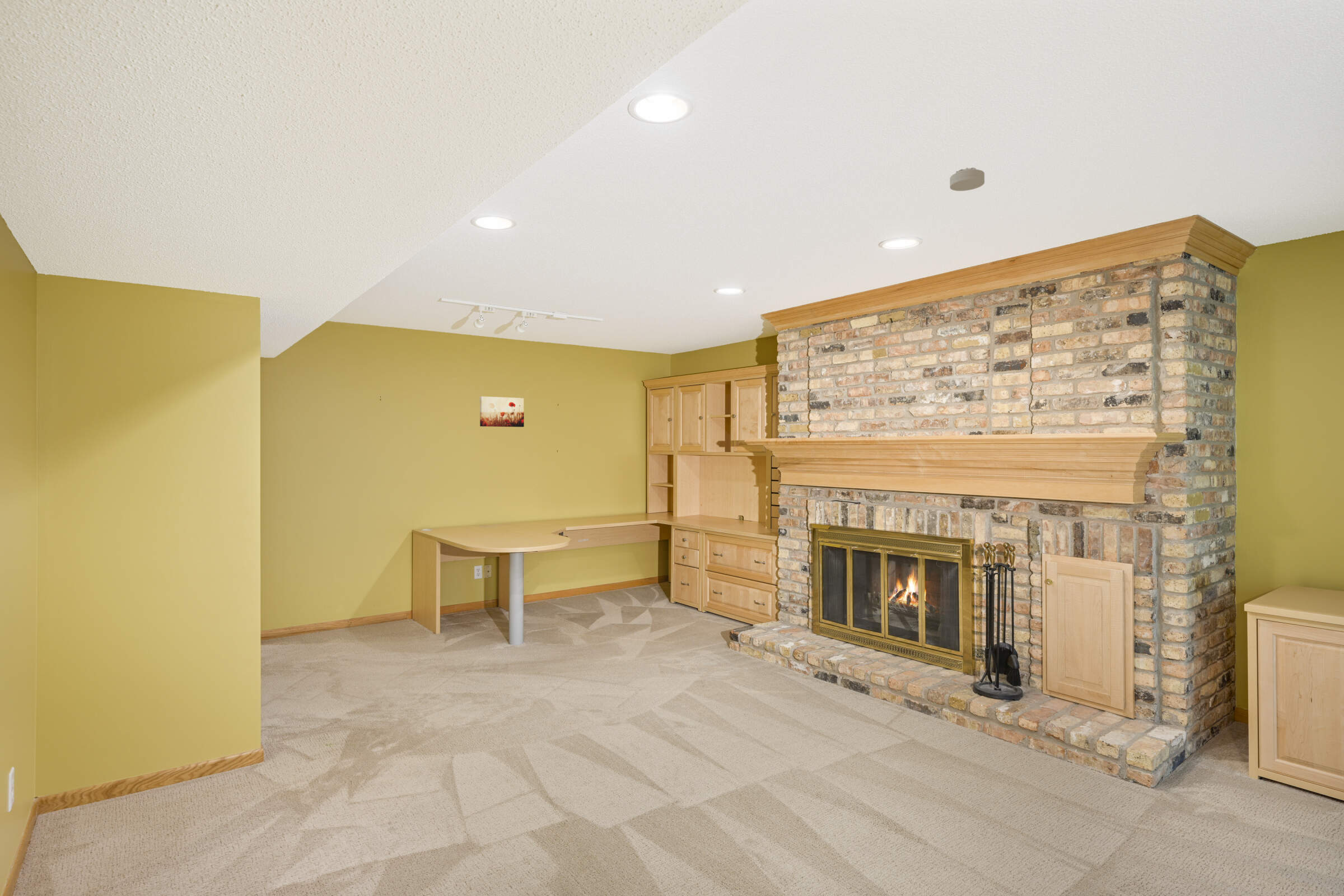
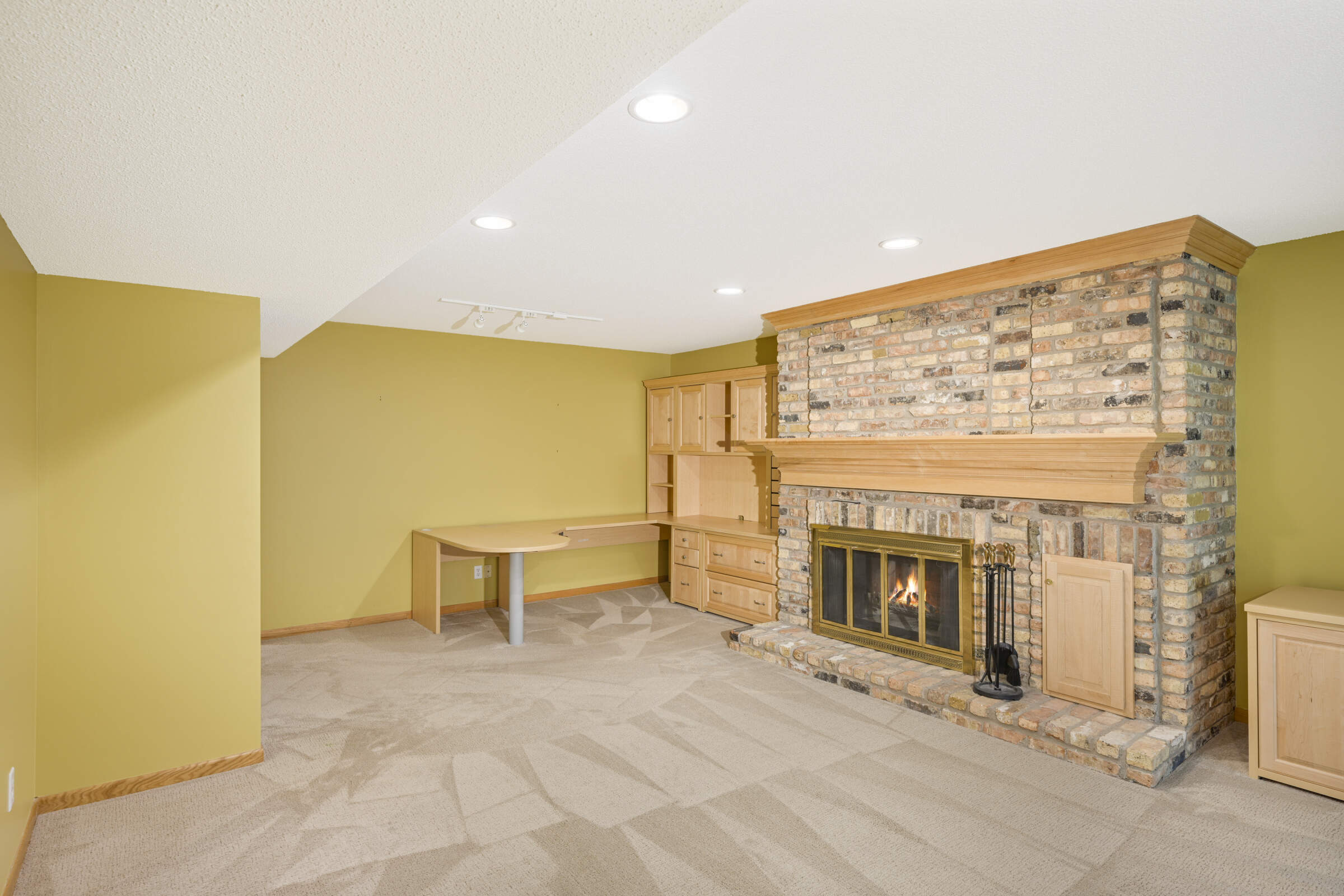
- smoke detector [949,167,985,192]
- wall art [479,396,525,427]
